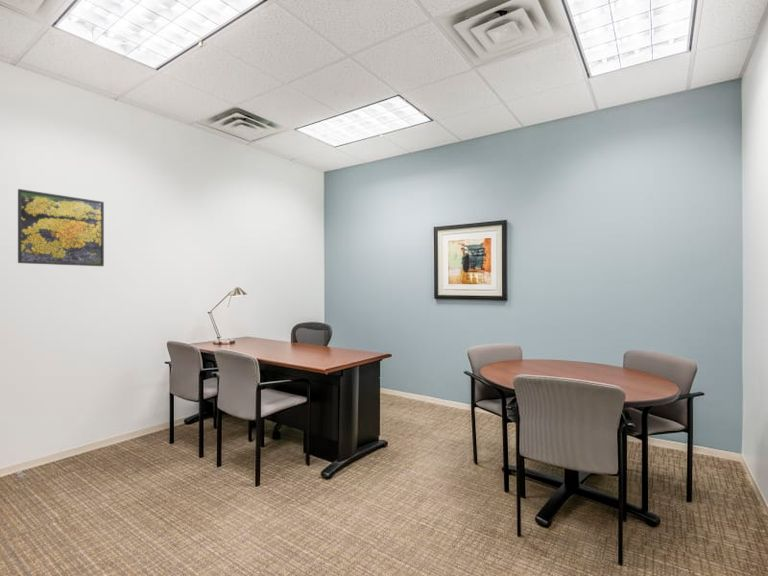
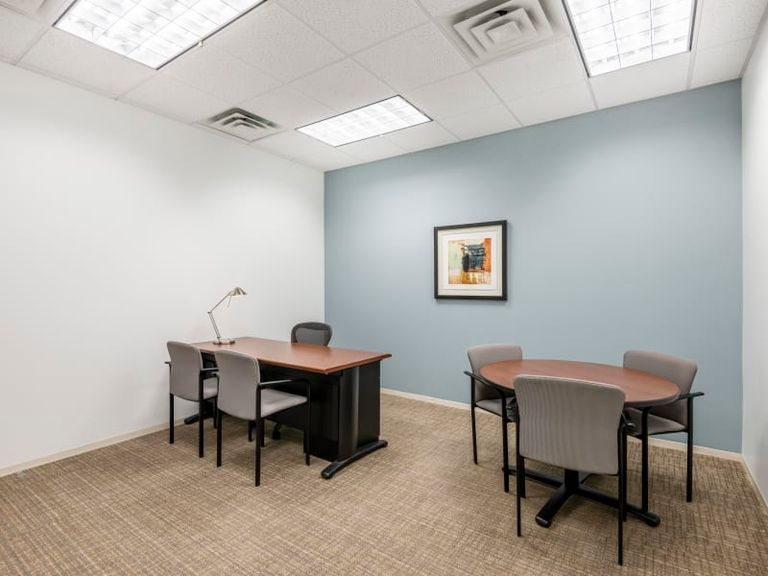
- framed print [17,188,105,267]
